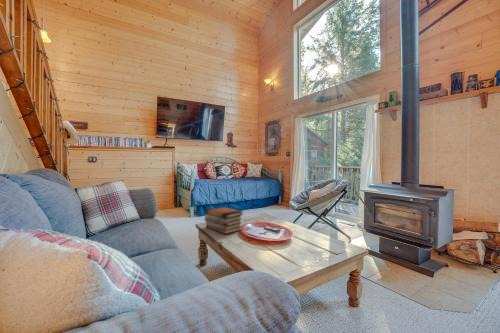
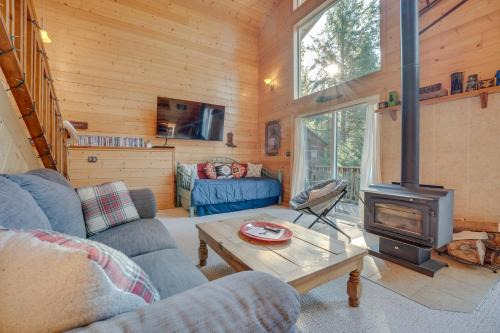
- book stack [204,206,245,235]
